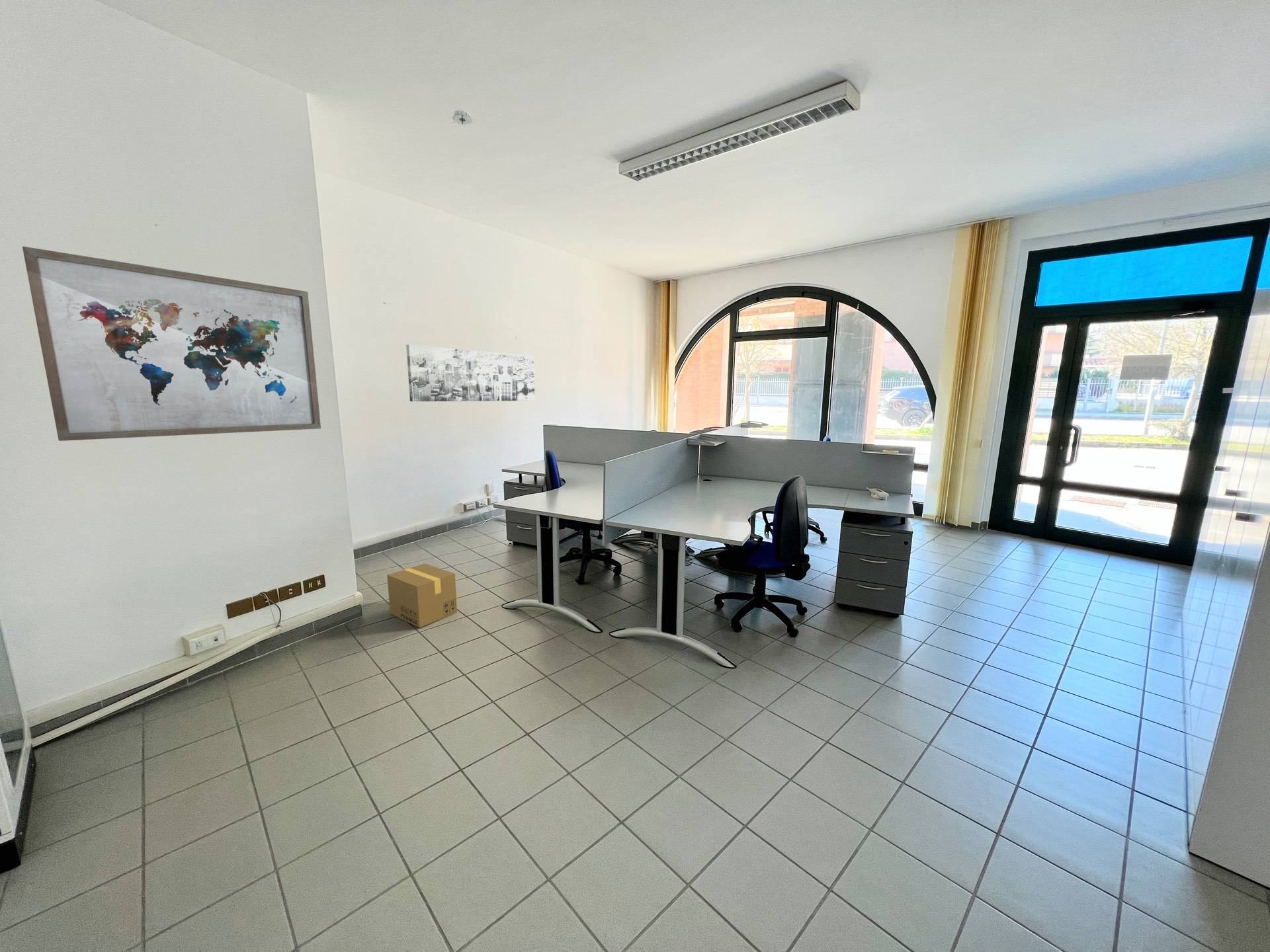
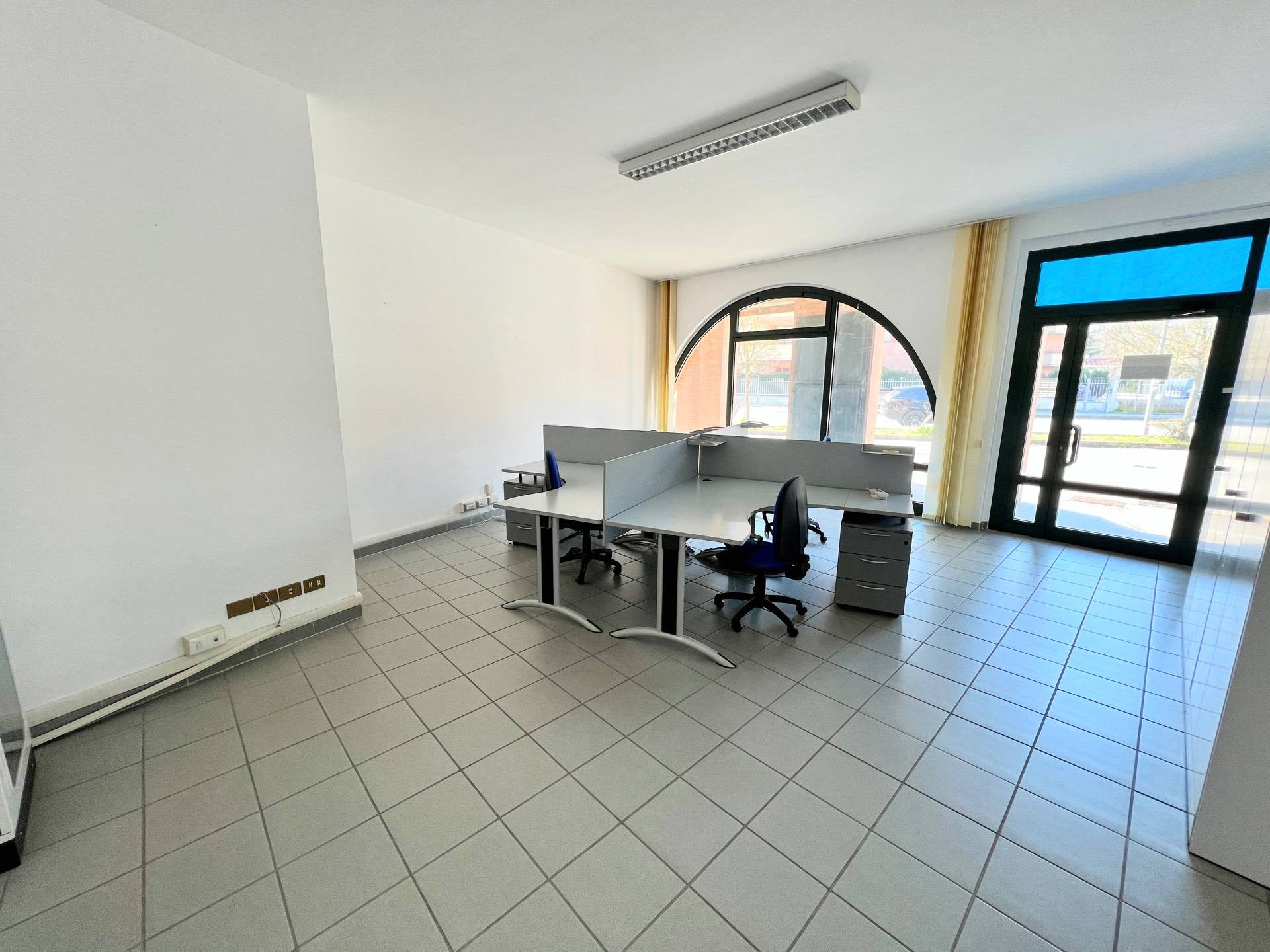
- cardboard box [386,563,458,628]
- smoke detector [452,110,473,125]
- wall art [405,344,535,402]
- wall art [22,246,321,442]
